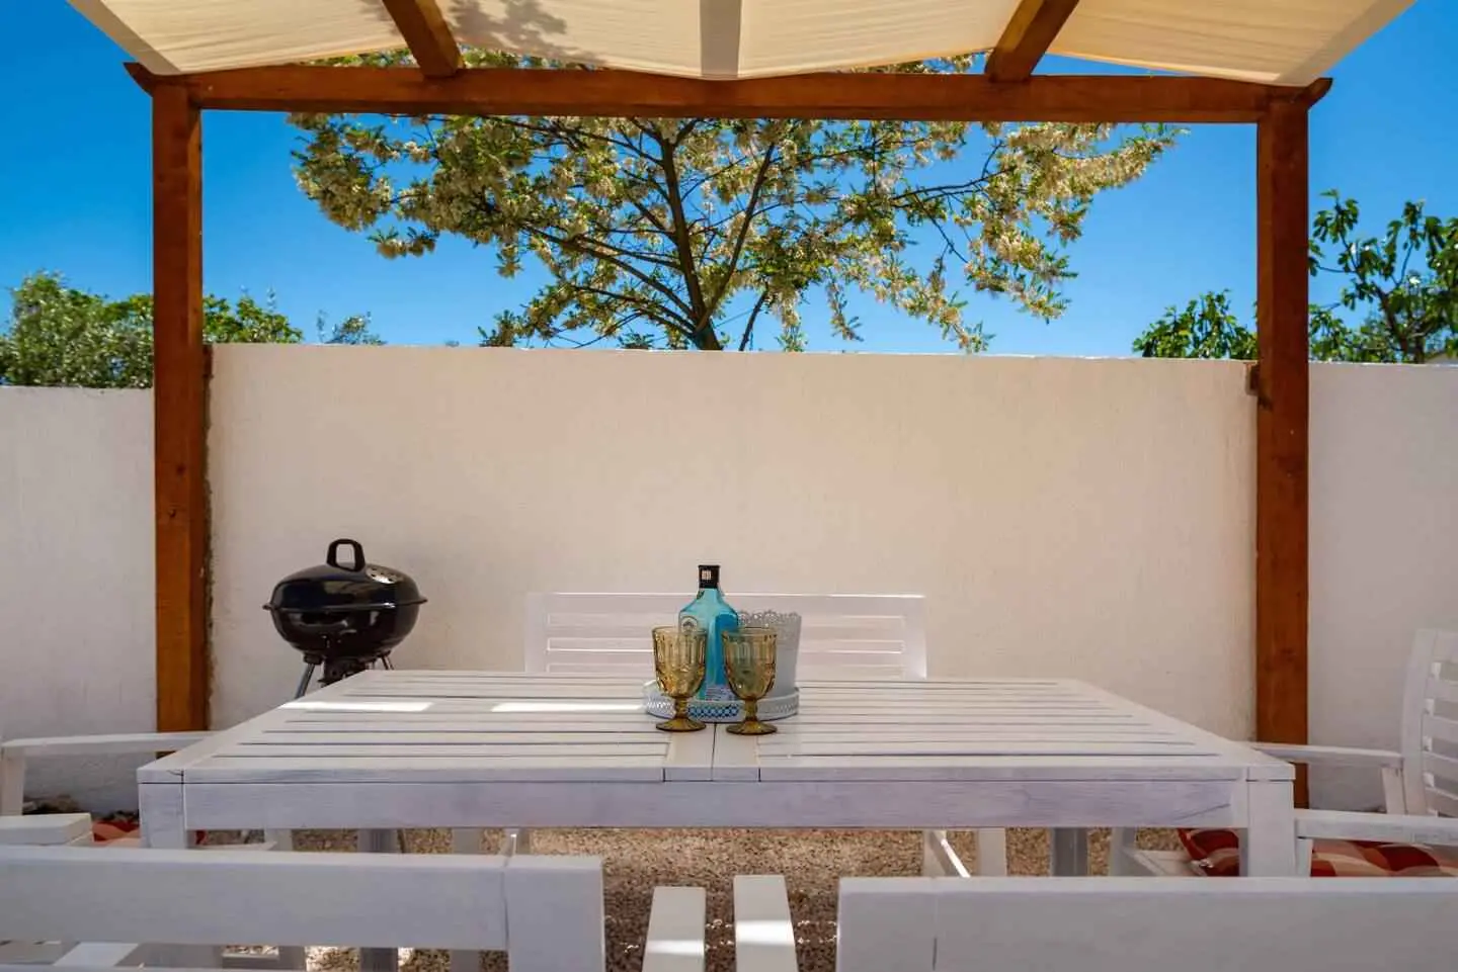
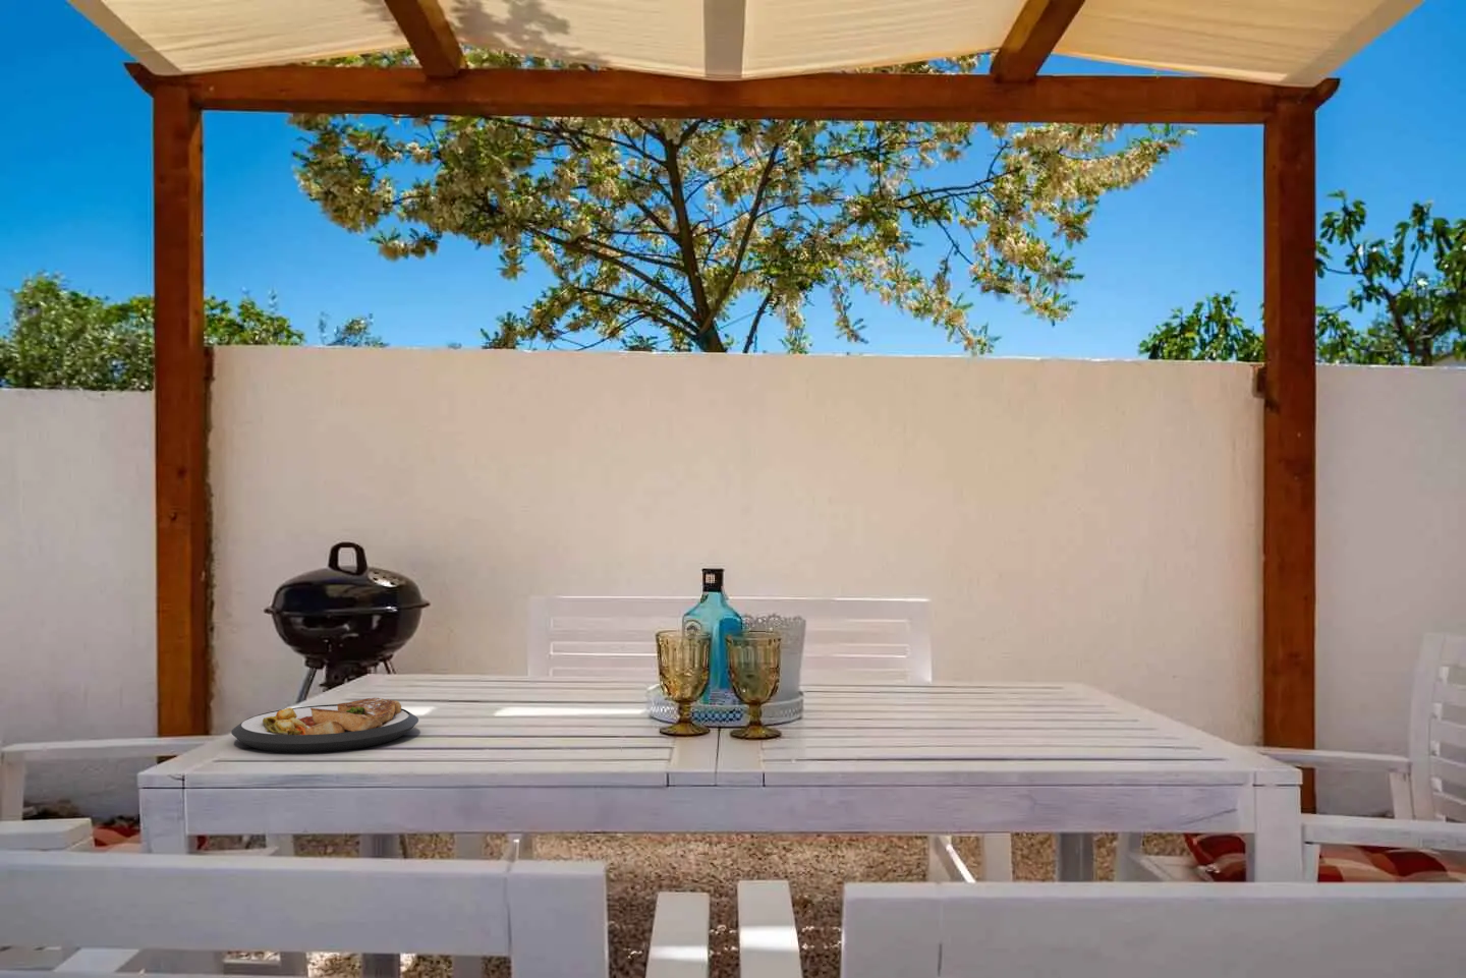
+ plate [230,696,419,754]
